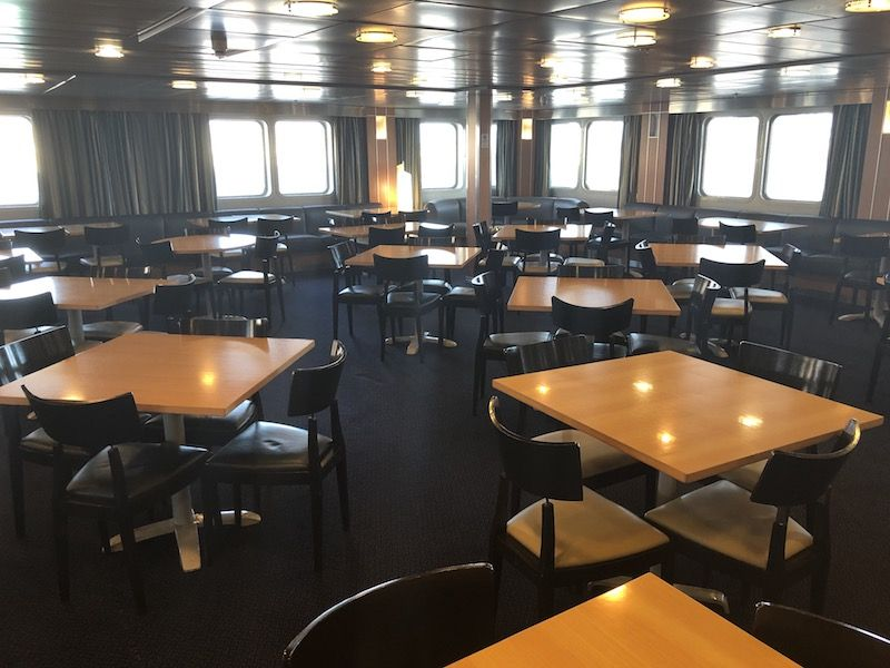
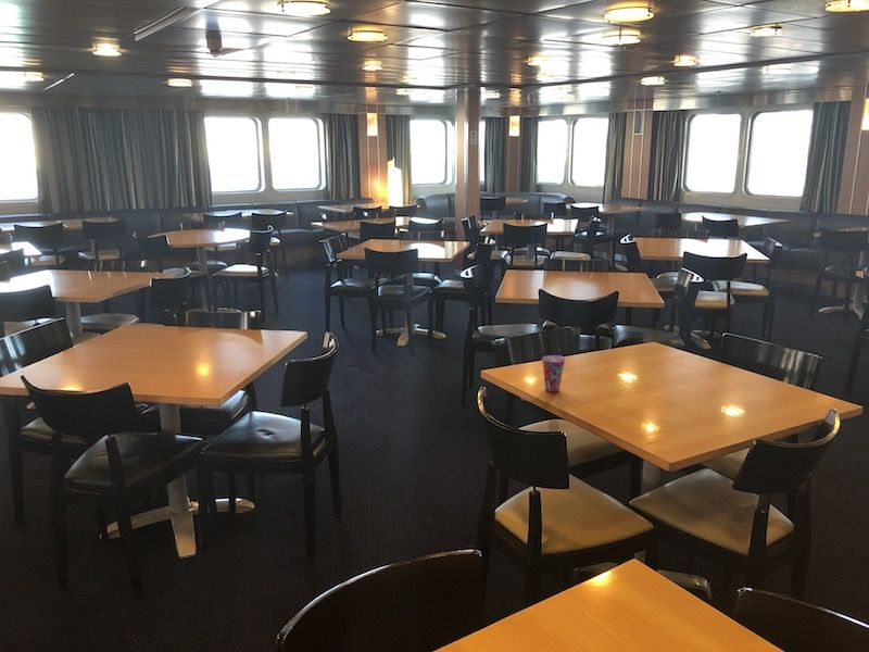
+ cup [541,354,566,392]
